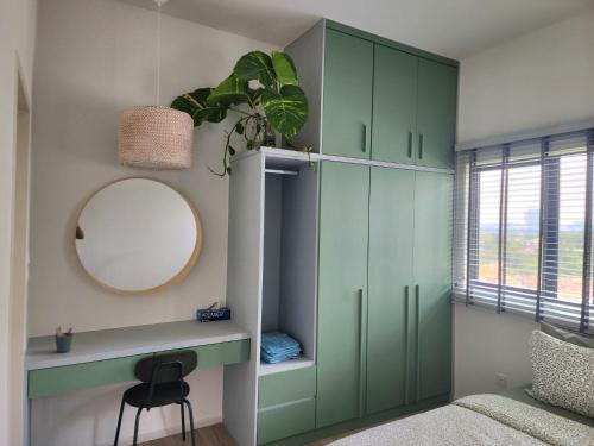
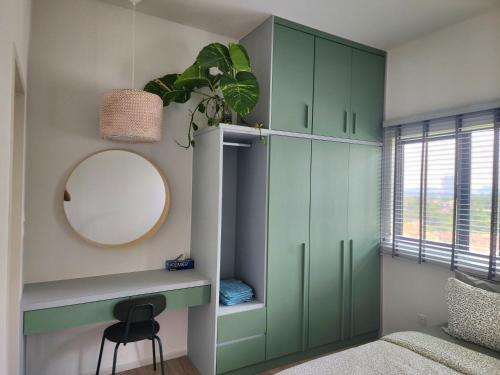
- pen holder [53,326,75,354]
